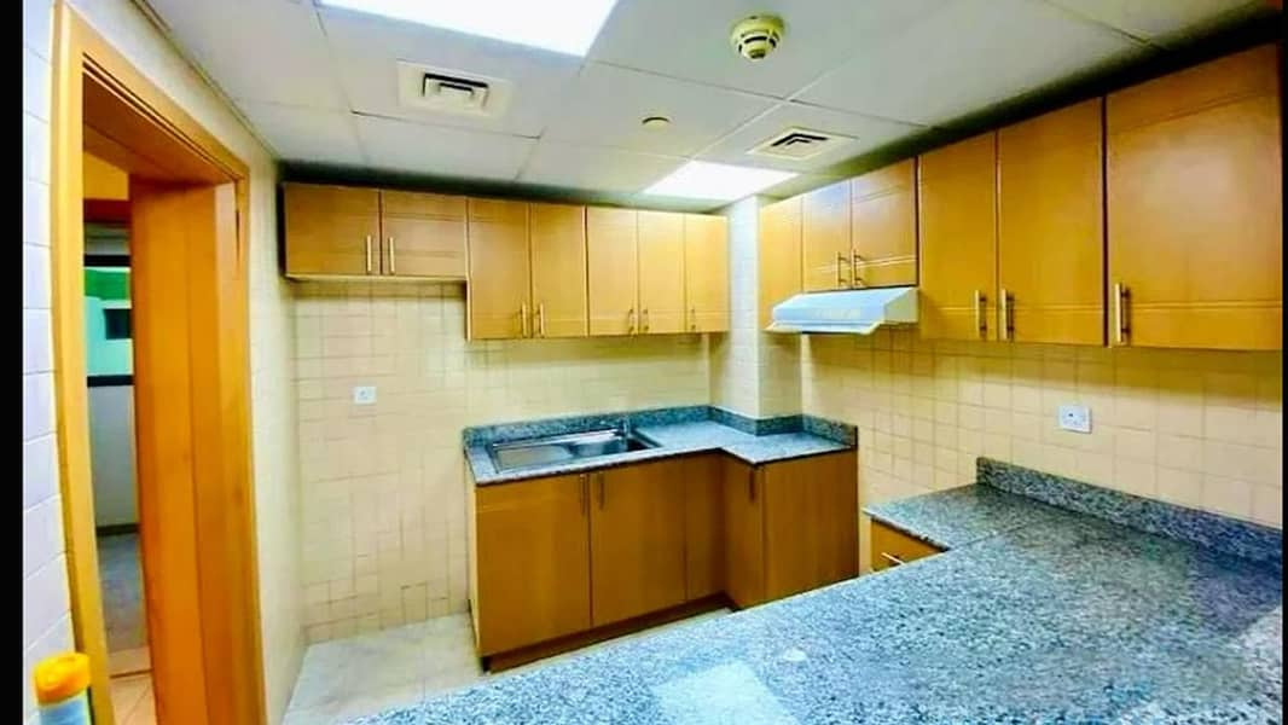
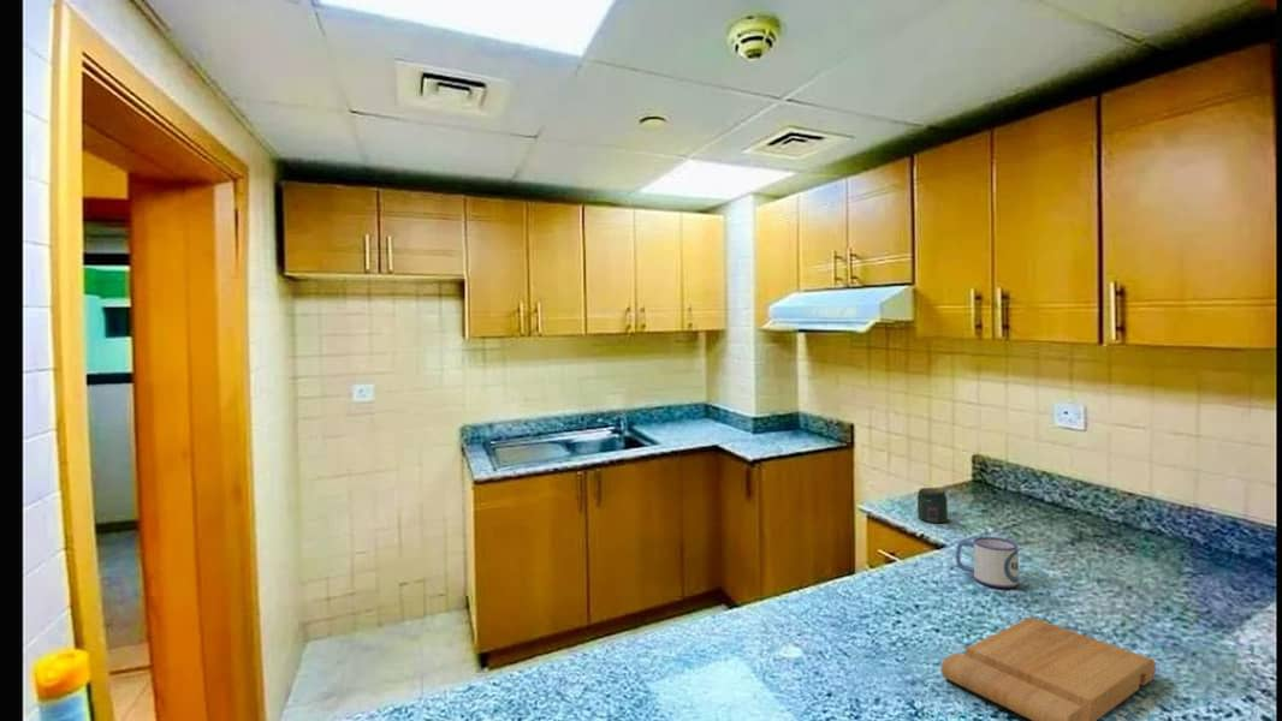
+ jar [916,487,949,525]
+ cutting board [939,615,1157,721]
+ mug [955,536,1020,589]
